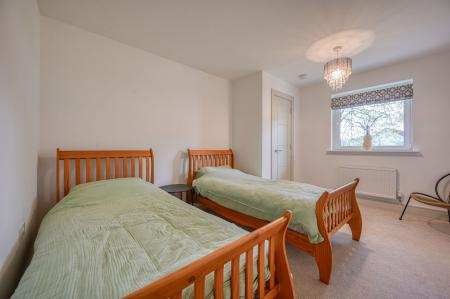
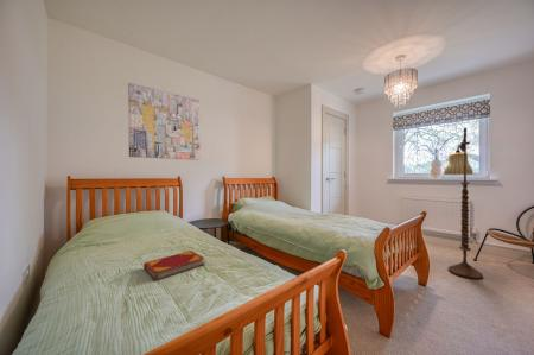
+ hardback book [142,249,206,283]
+ floor lamp [443,127,484,280]
+ wall art [127,82,202,161]
